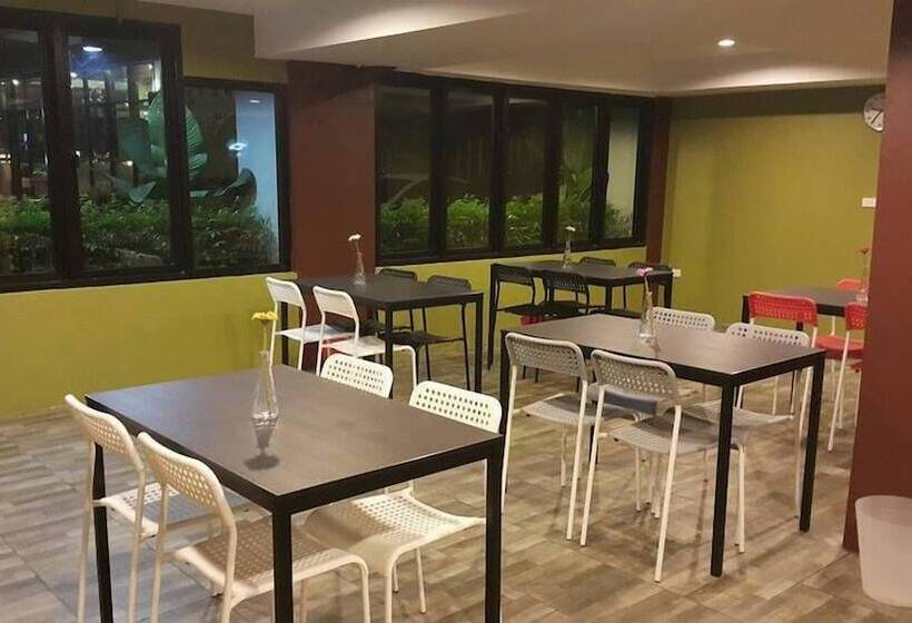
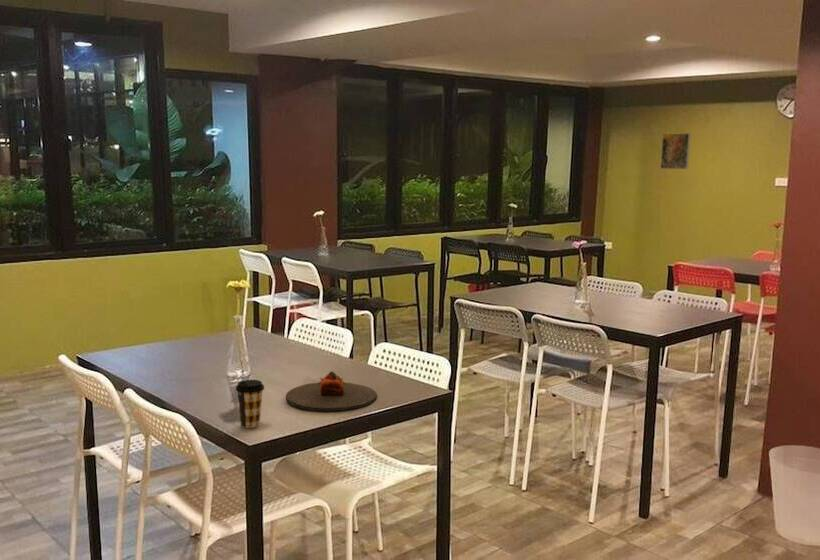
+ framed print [659,132,692,170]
+ plate [285,370,378,412]
+ coffee cup [235,379,265,429]
